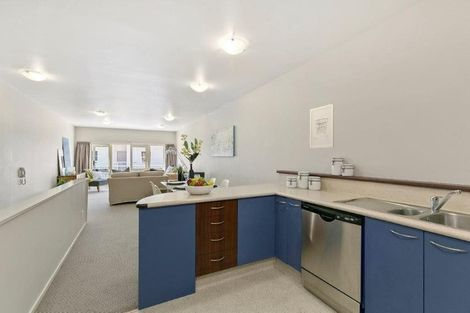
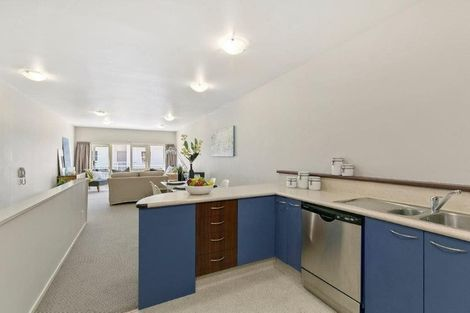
- wall art [309,103,335,149]
